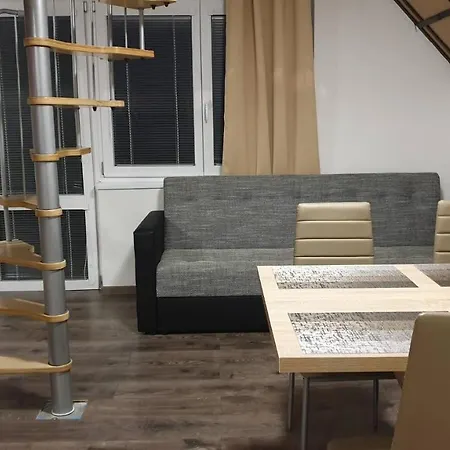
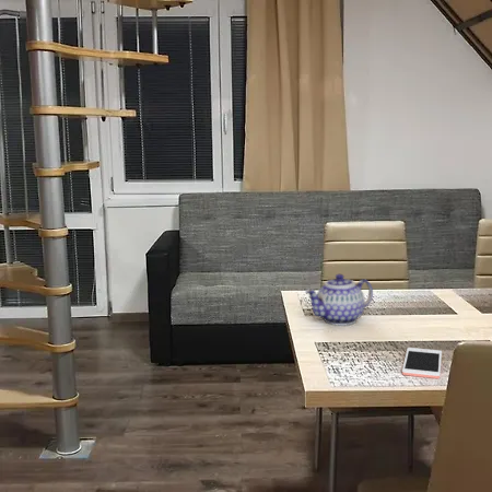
+ cell phone [401,347,443,379]
+ teapot [304,273,374,327]
